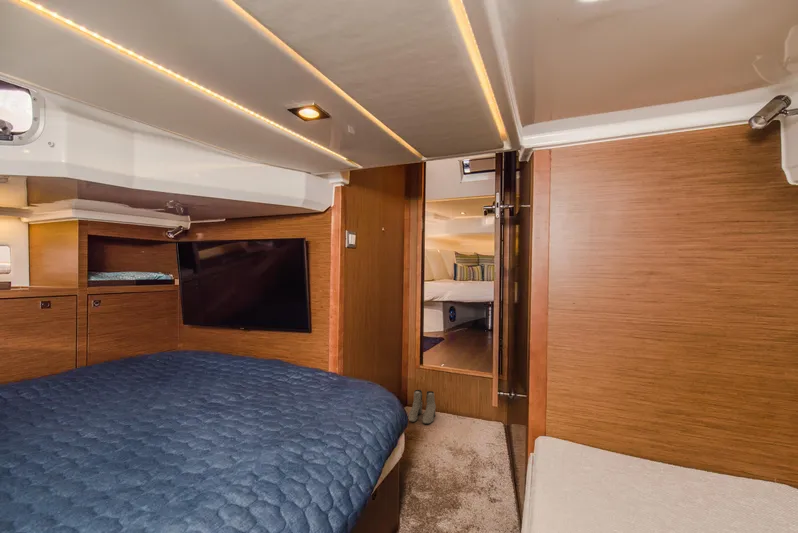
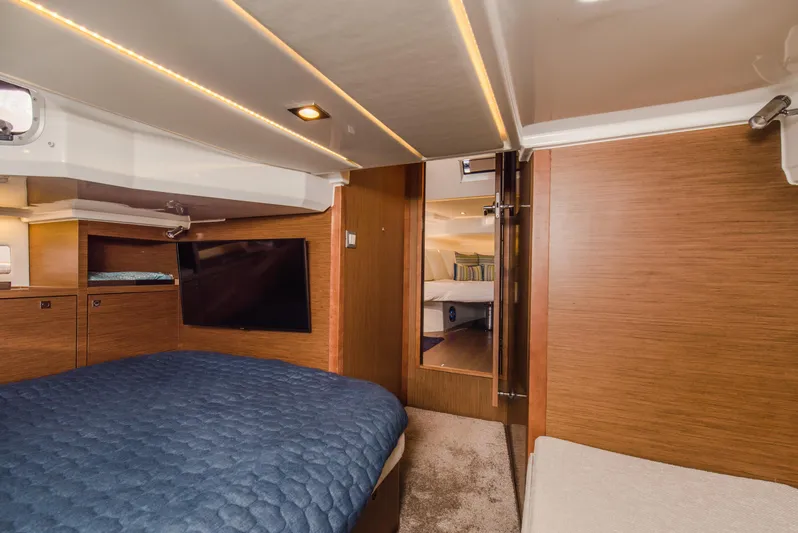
- boots [408,389,437,425]
